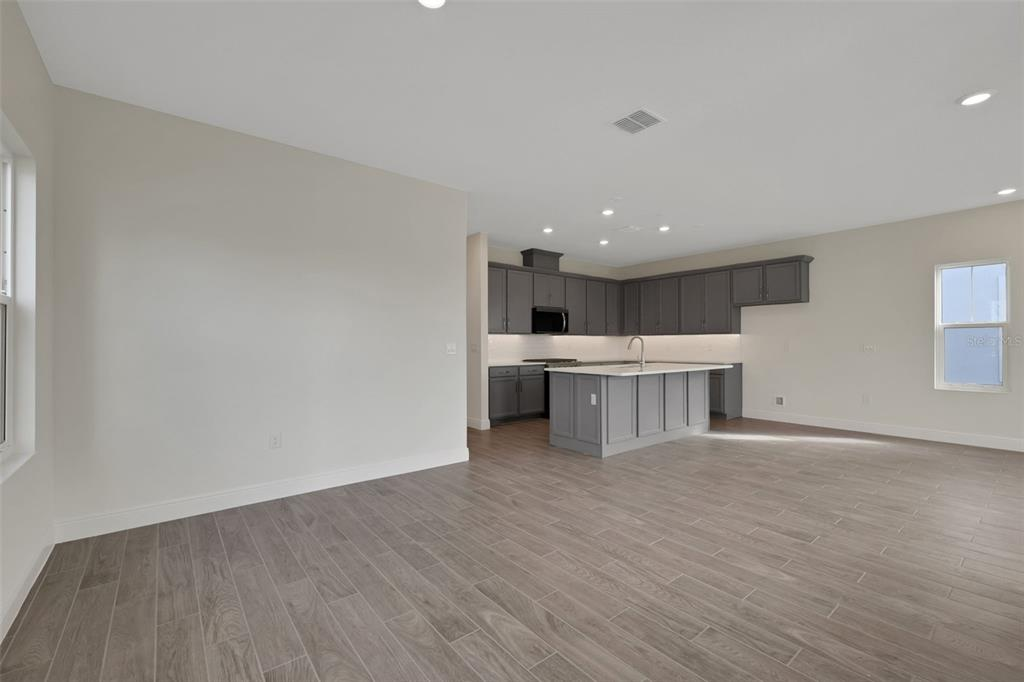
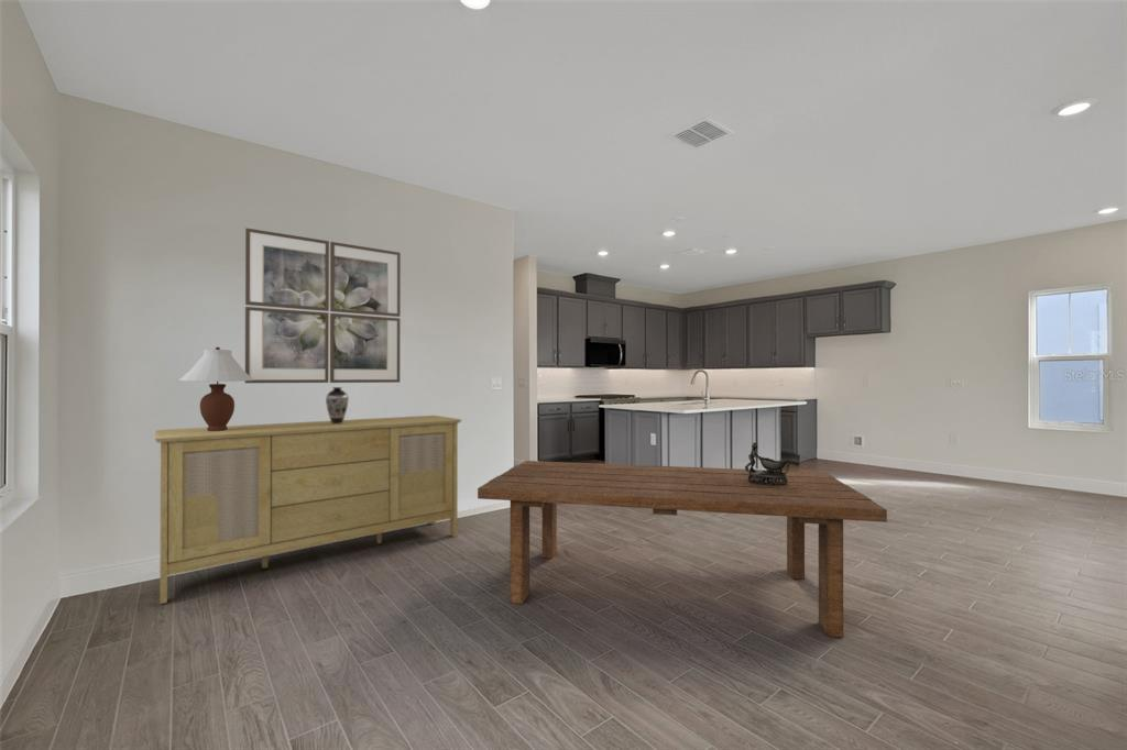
+ sideboard [154,415,462,605]
+ table lamp [177,346,253,431]
+ wall art [244,227,402,384]
+ decorative vase [325,386,350,424]
+ decorative bowl [744,441,801,485]
+ dining table [477,460,888,639]
